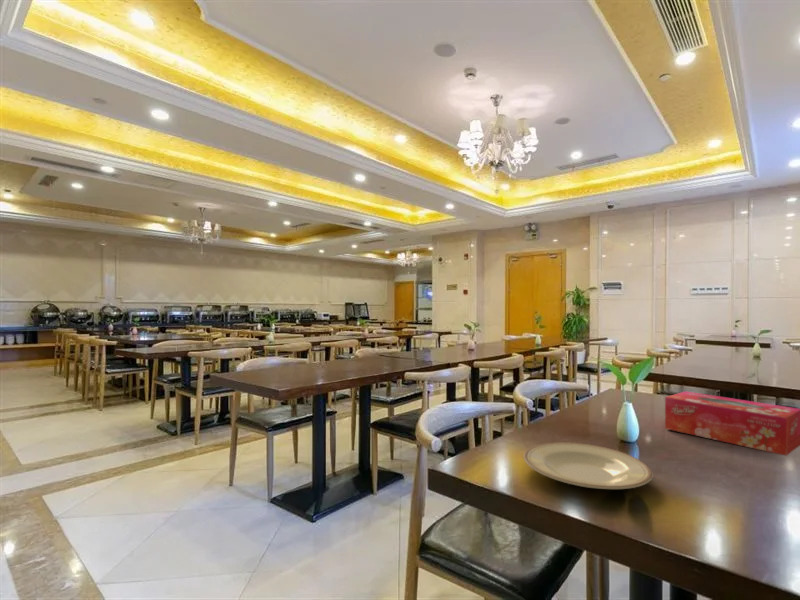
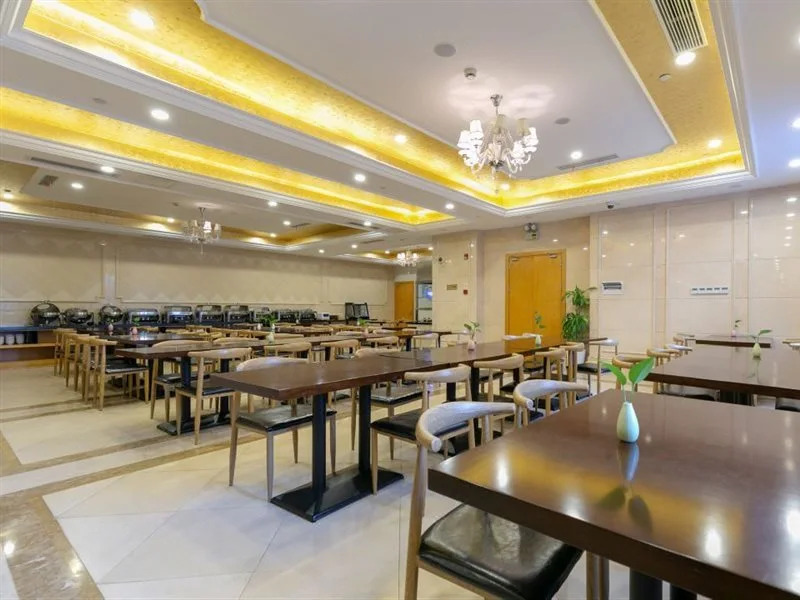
- plate [523,441,654,490]
- tissue box [664,390,800,457]
